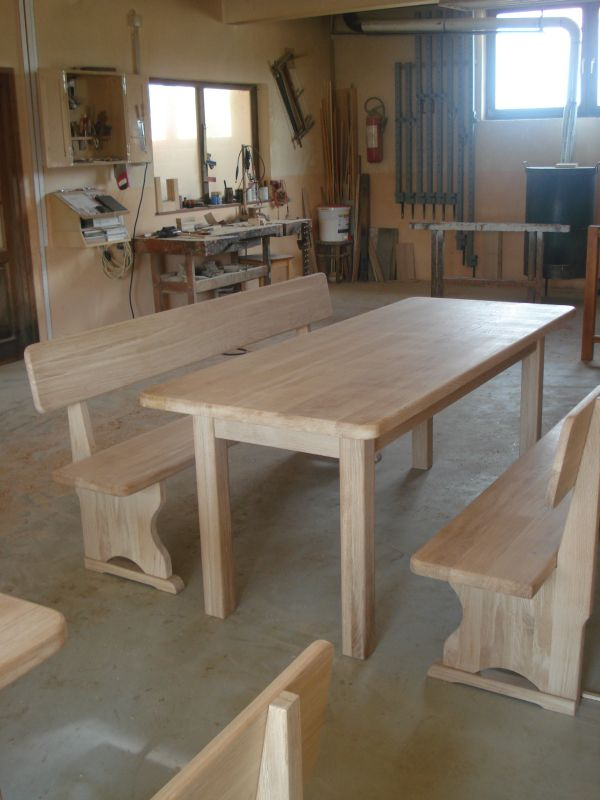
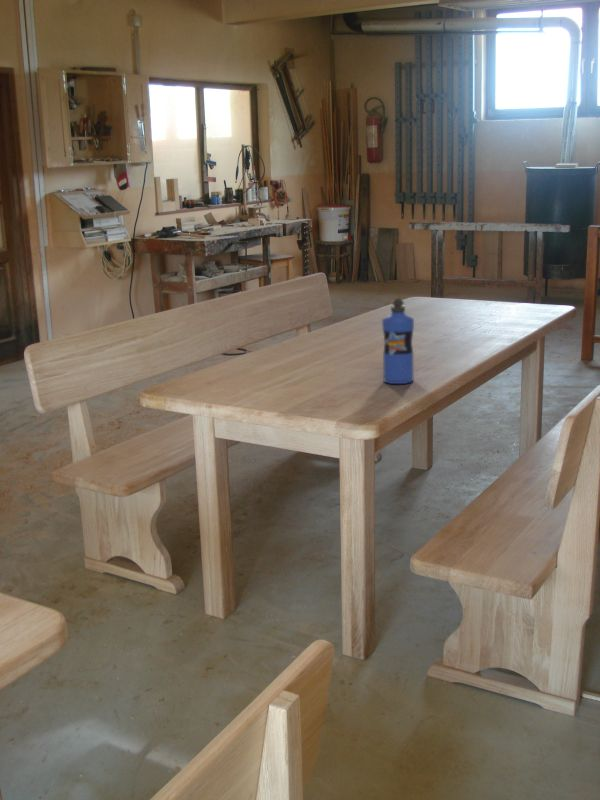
+ water bottle [381,297,415,385]
